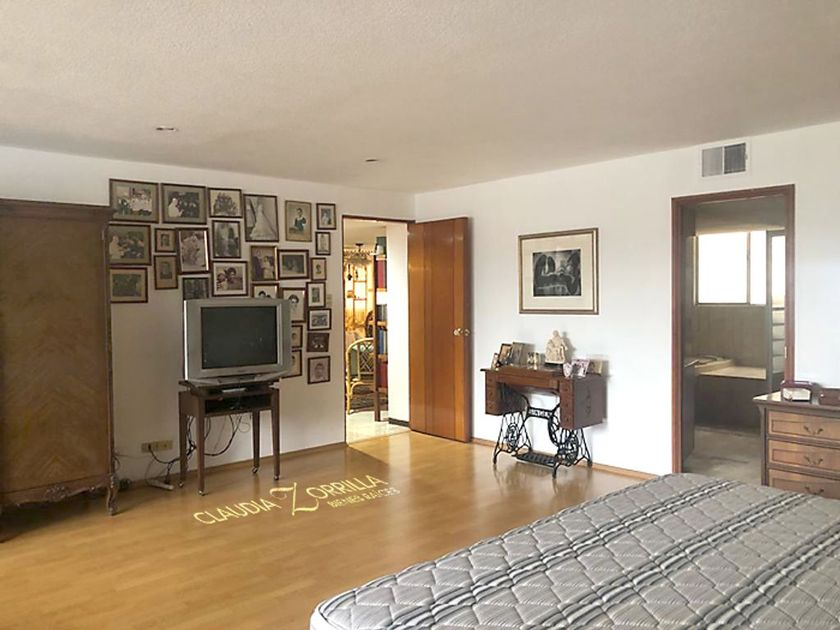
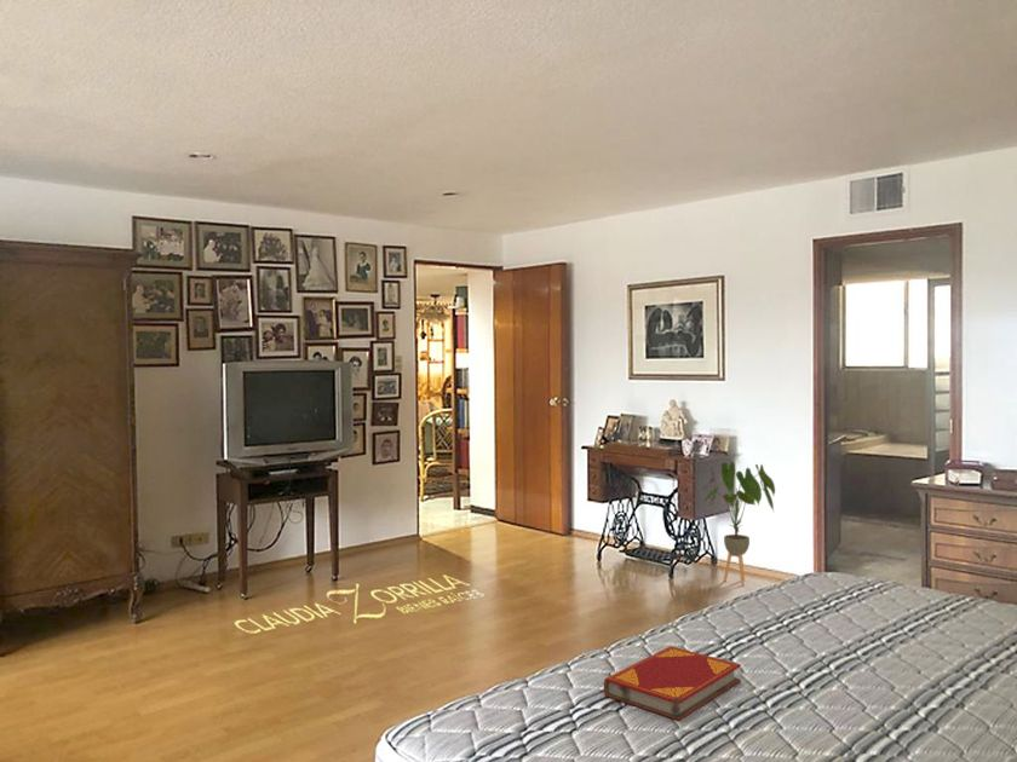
+ hardback book [603,645,742,722]
+ house plant [702,461,776,587]
